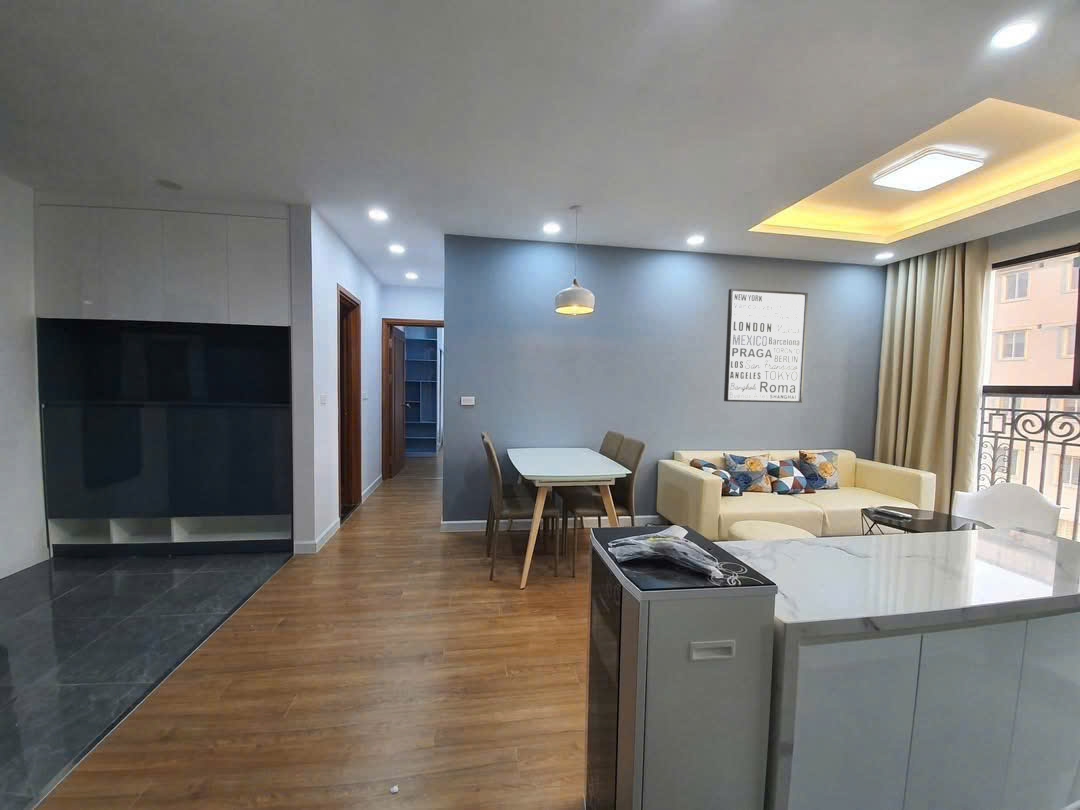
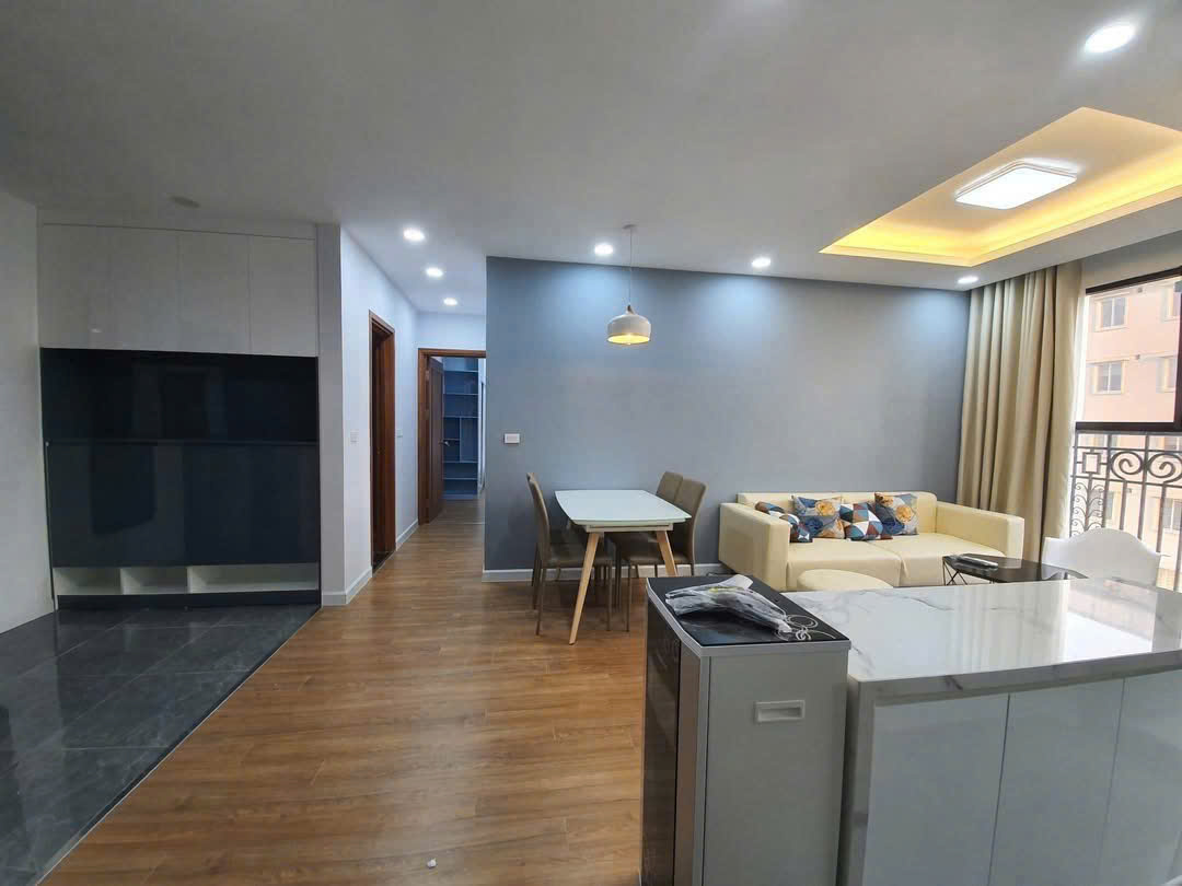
- wall art [723,288,809,404]
